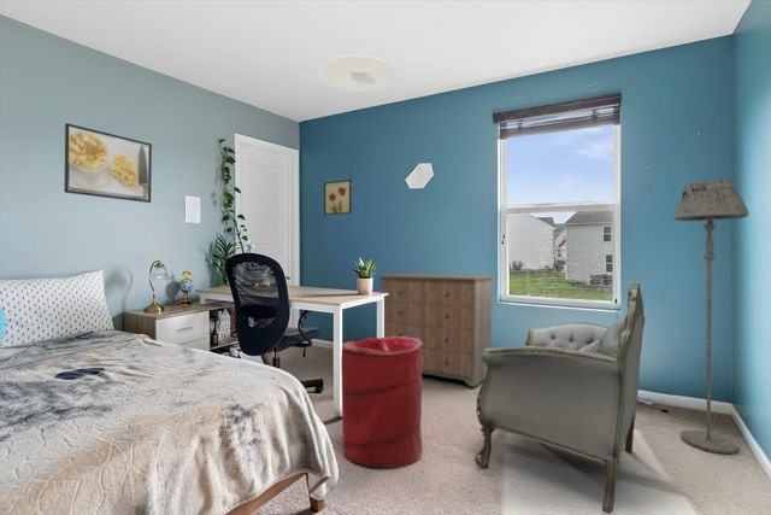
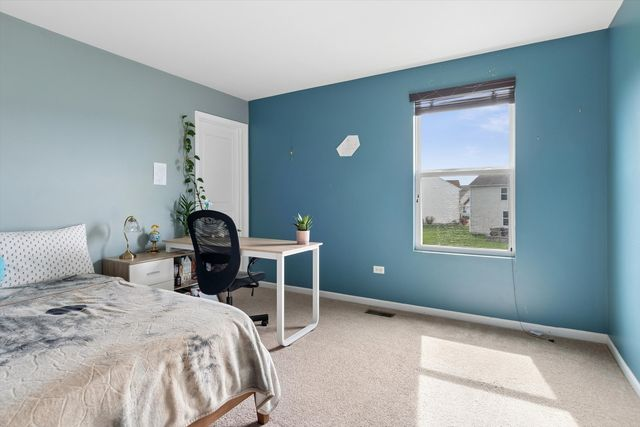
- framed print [64,122,153,204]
- ceiling light [318,54,399,93]
- laundry hamper [340,336,424,469]
- wall art [323,179,353,216]
- armchair [473,282,646,515]
- floor lamp [673,179,749,455]
- dresser [376,273,495,388]
